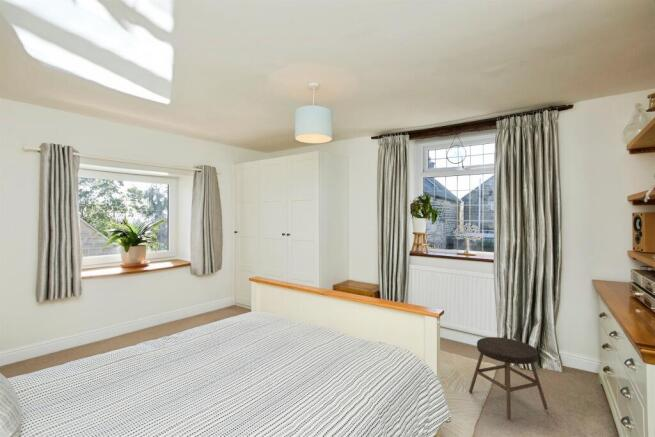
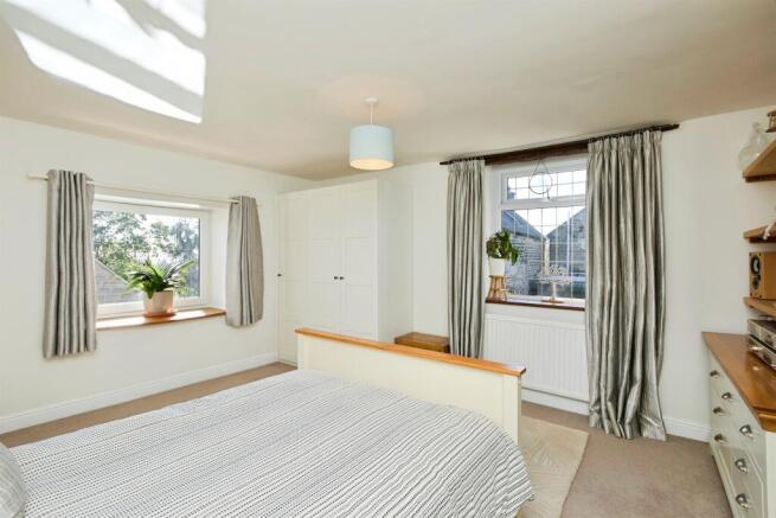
- stool [468,336,549,420]
